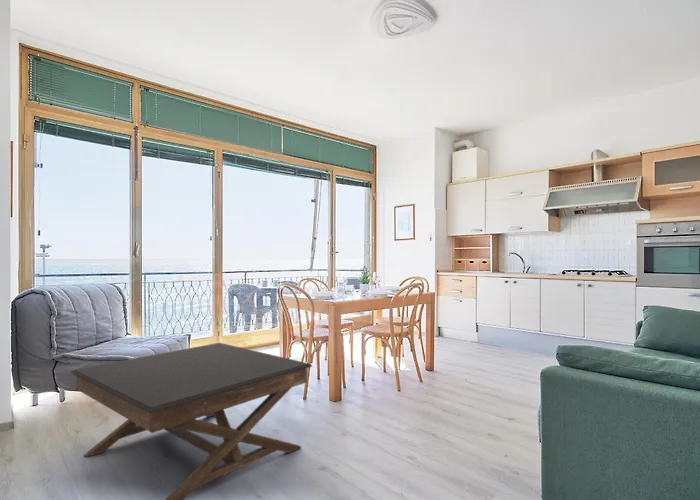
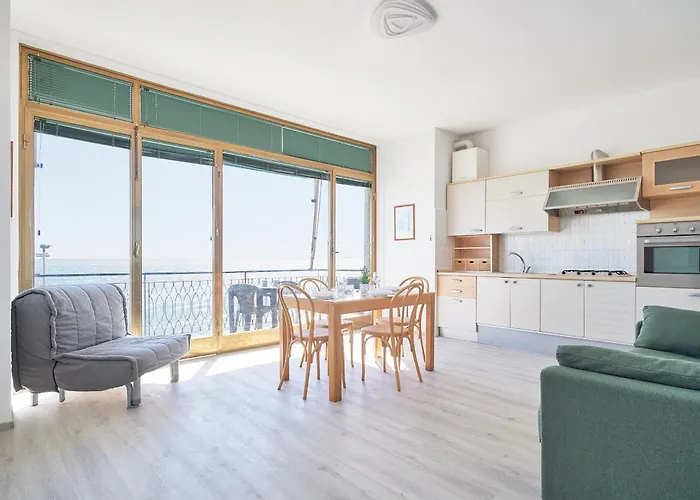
- coffee table [70,342,313,500]
